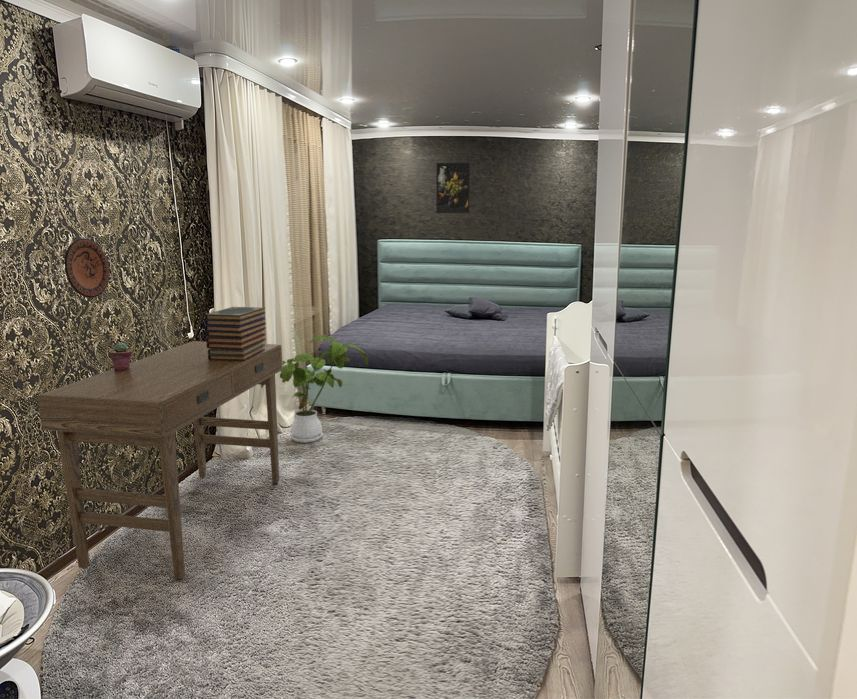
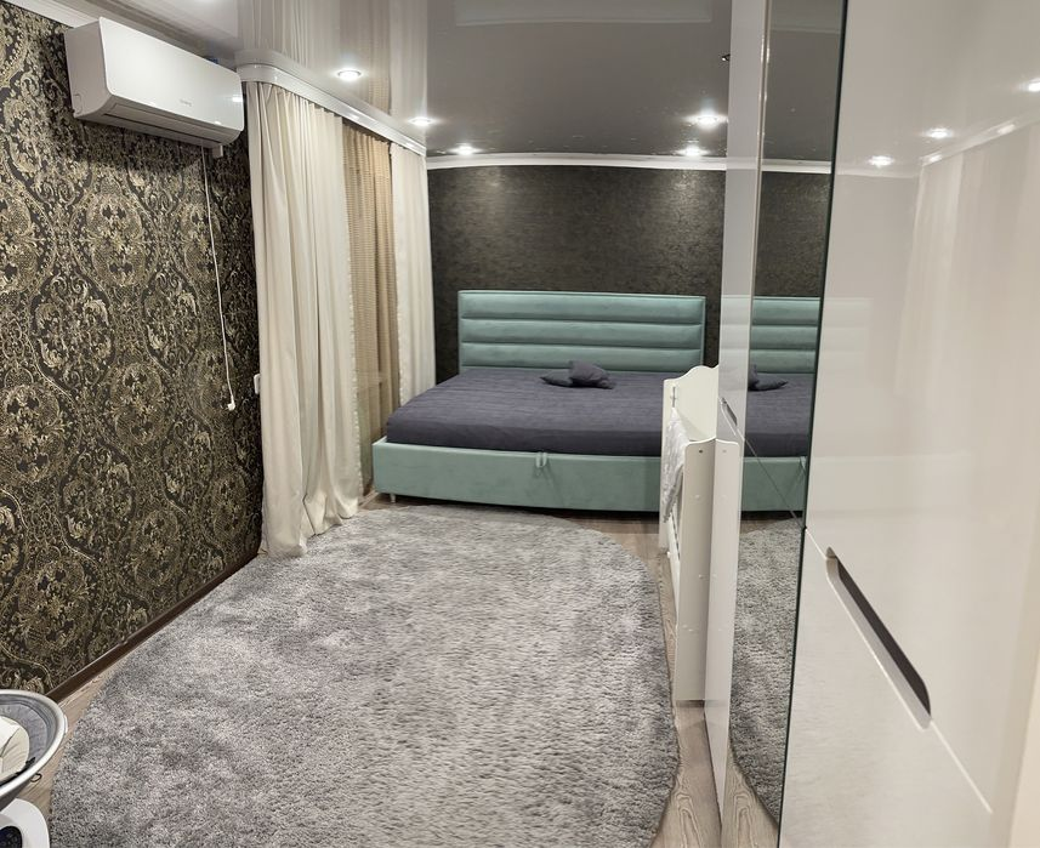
- potted succulent [108,342,133,371]
- decorative plate [63,237,111,299]
- desk [37,340,283,580]
- book stack [204,306,267,361]
- house plant [260,334,369,444]
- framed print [435,161,471,214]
